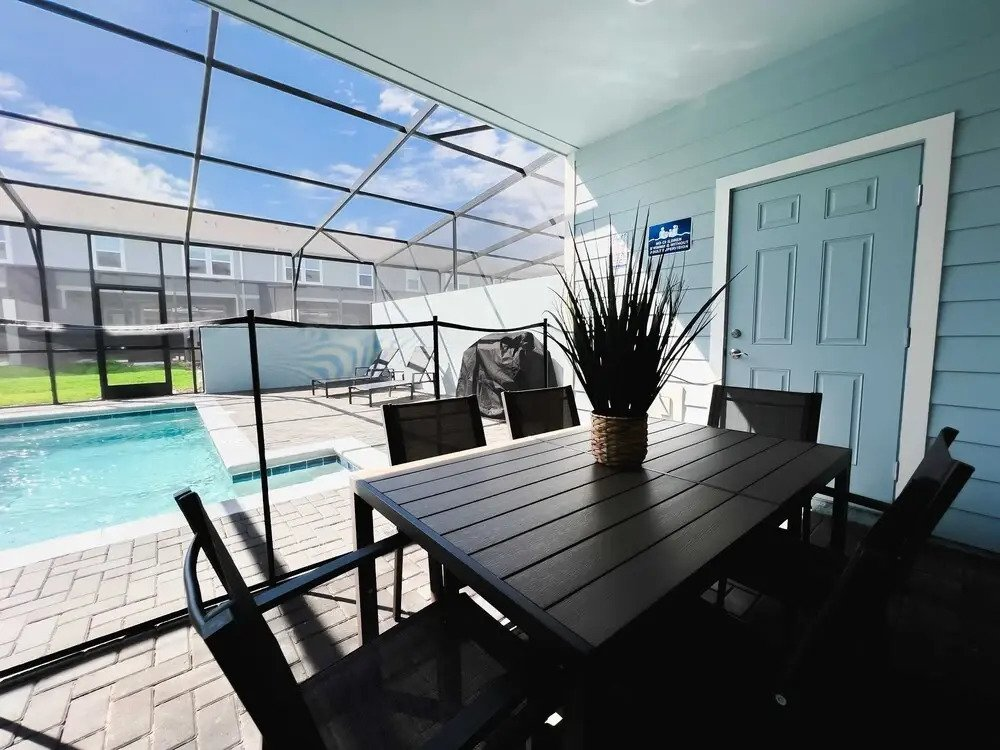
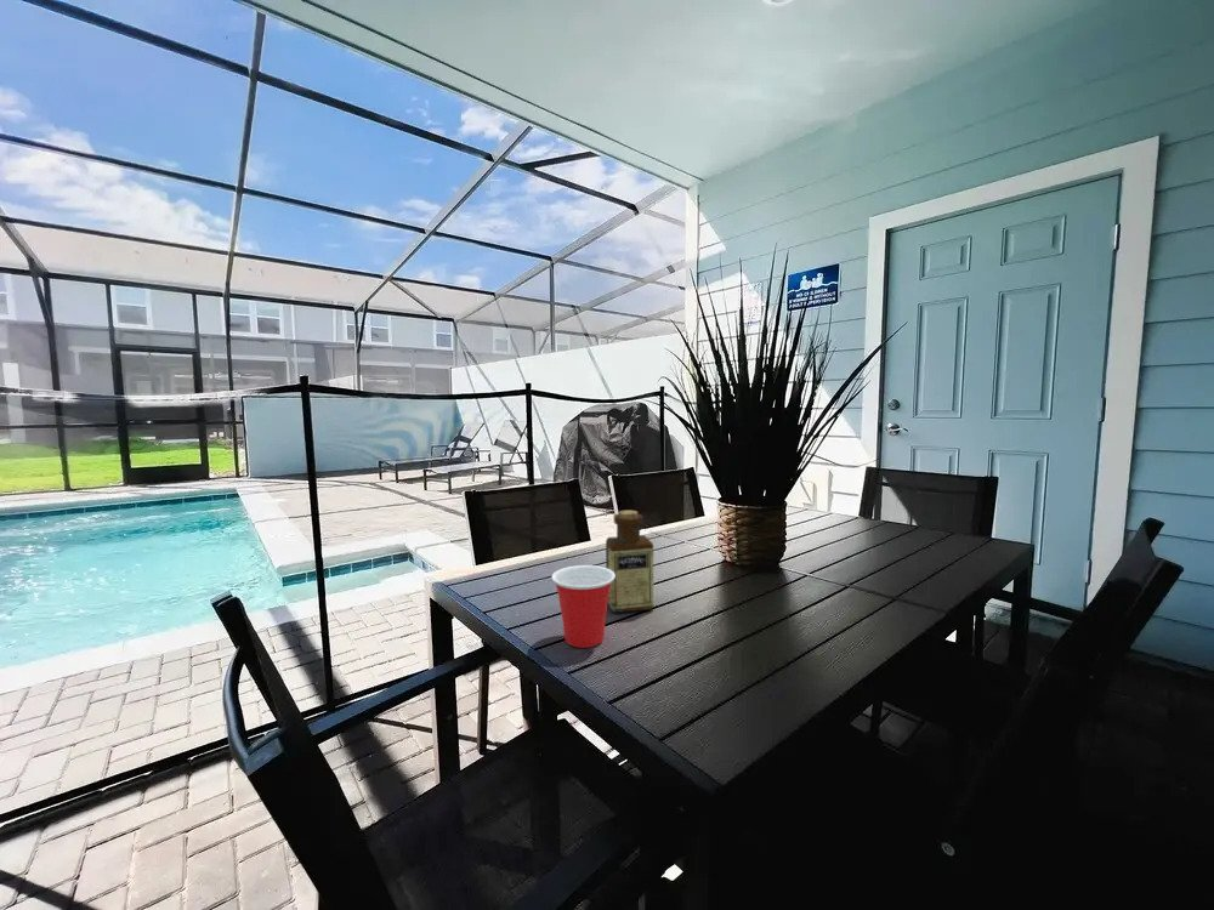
+ cup [550,564,615,649]
+ bottle [605,510,654,614]
